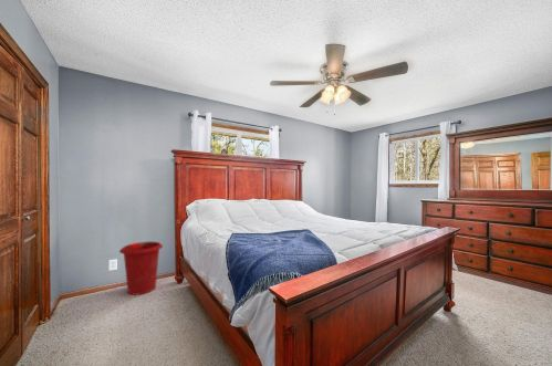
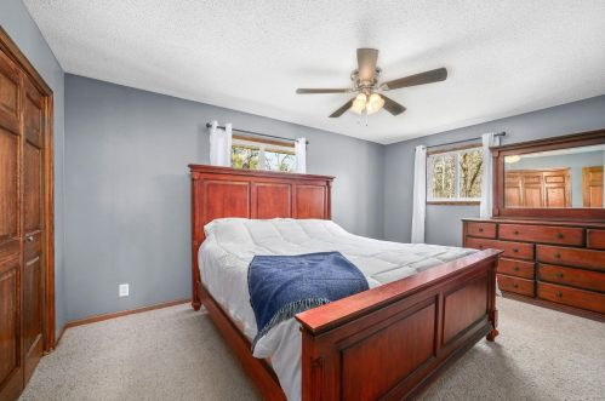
- waste bin [118,241,164,296]
